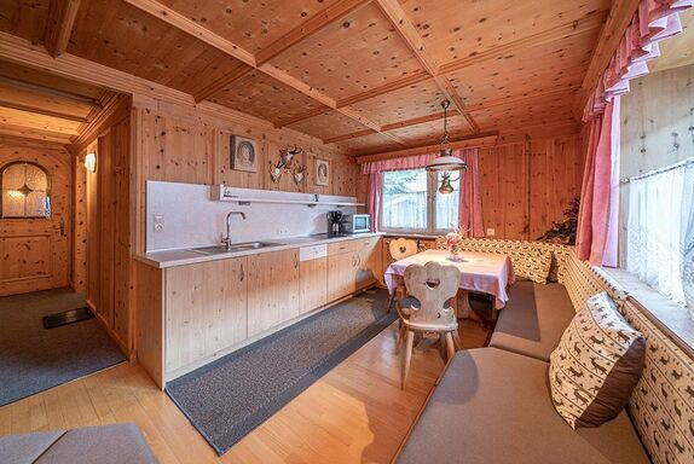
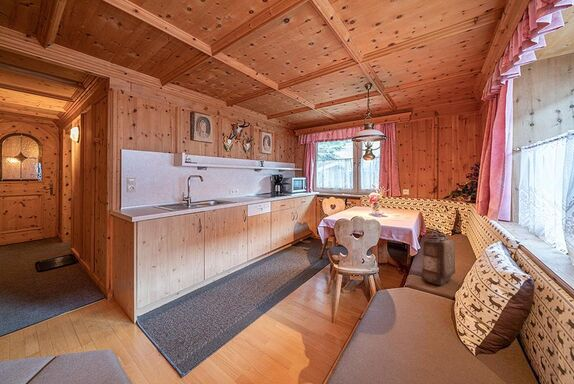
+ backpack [420,230,456,286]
